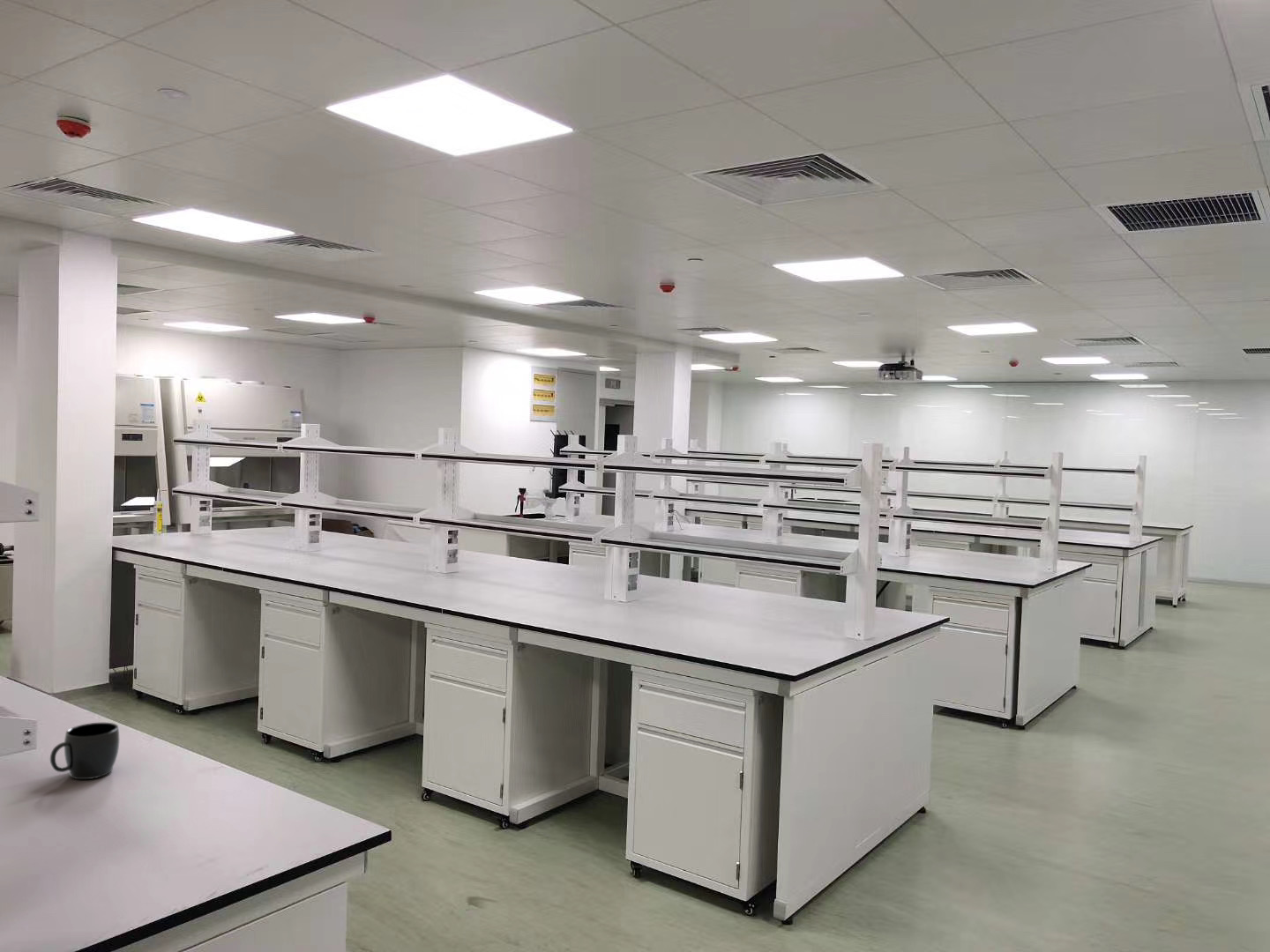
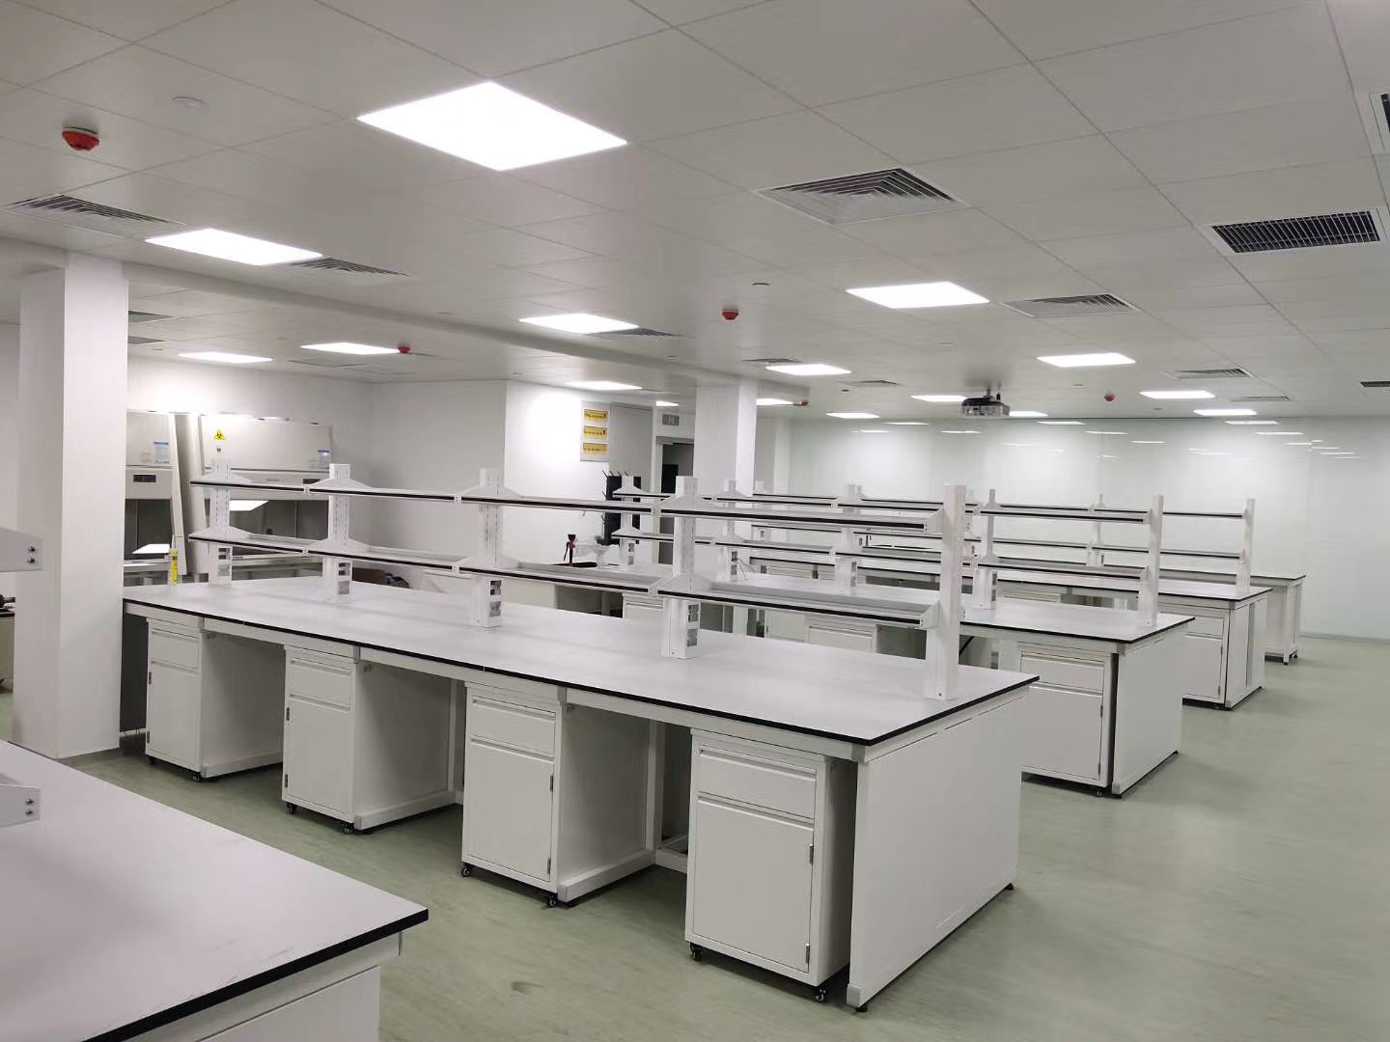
- mug [49,722,121,780]
